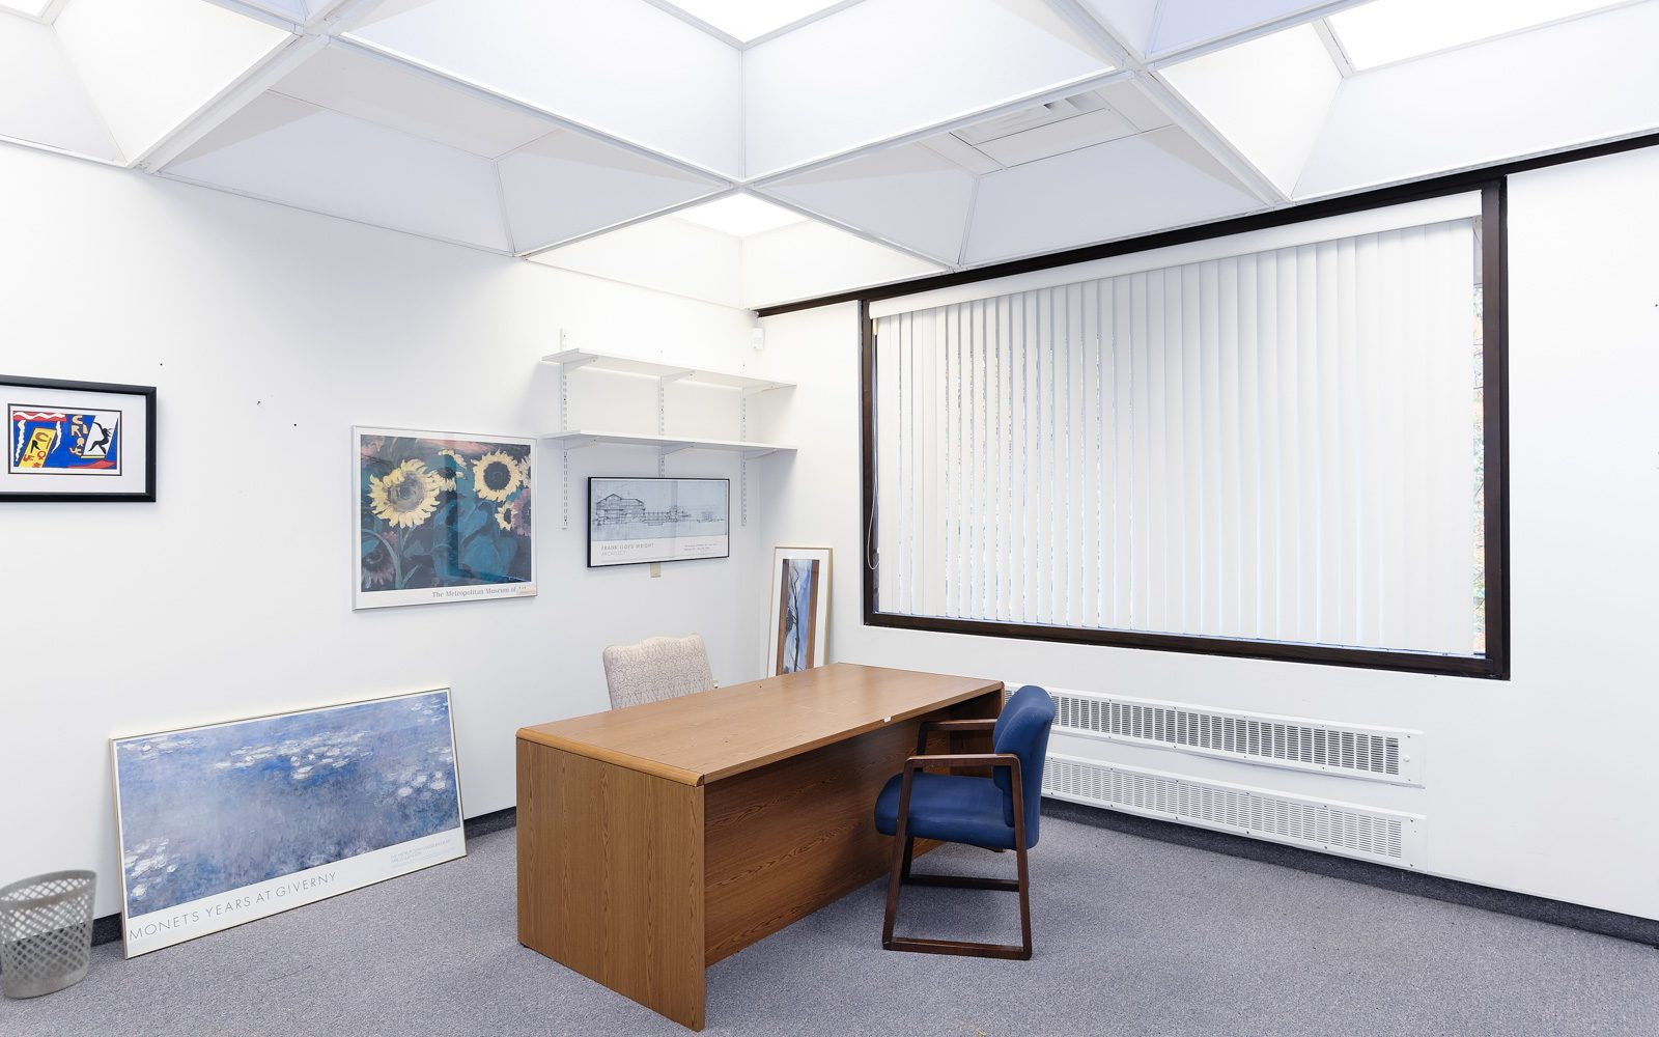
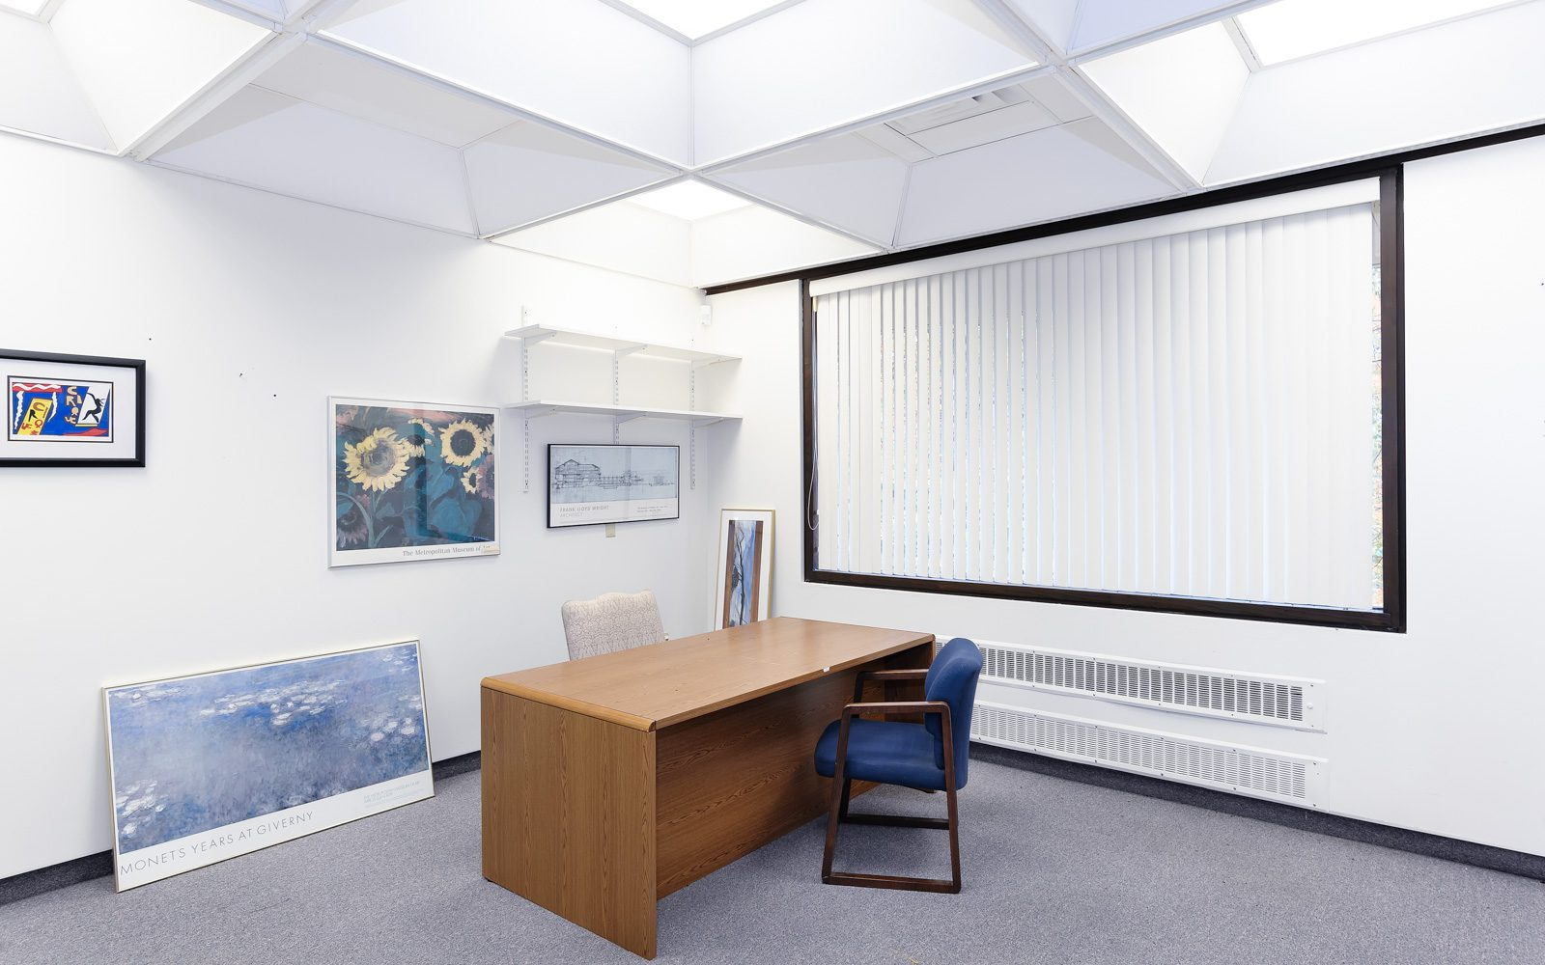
- wastebasket [0,869,98,999]
